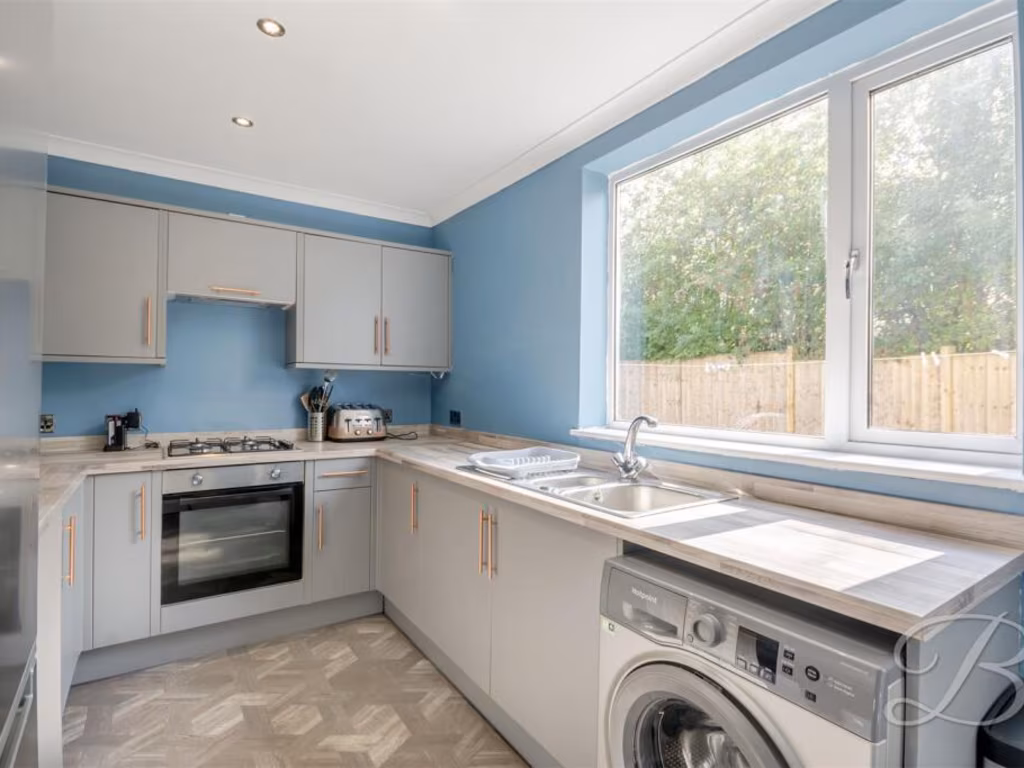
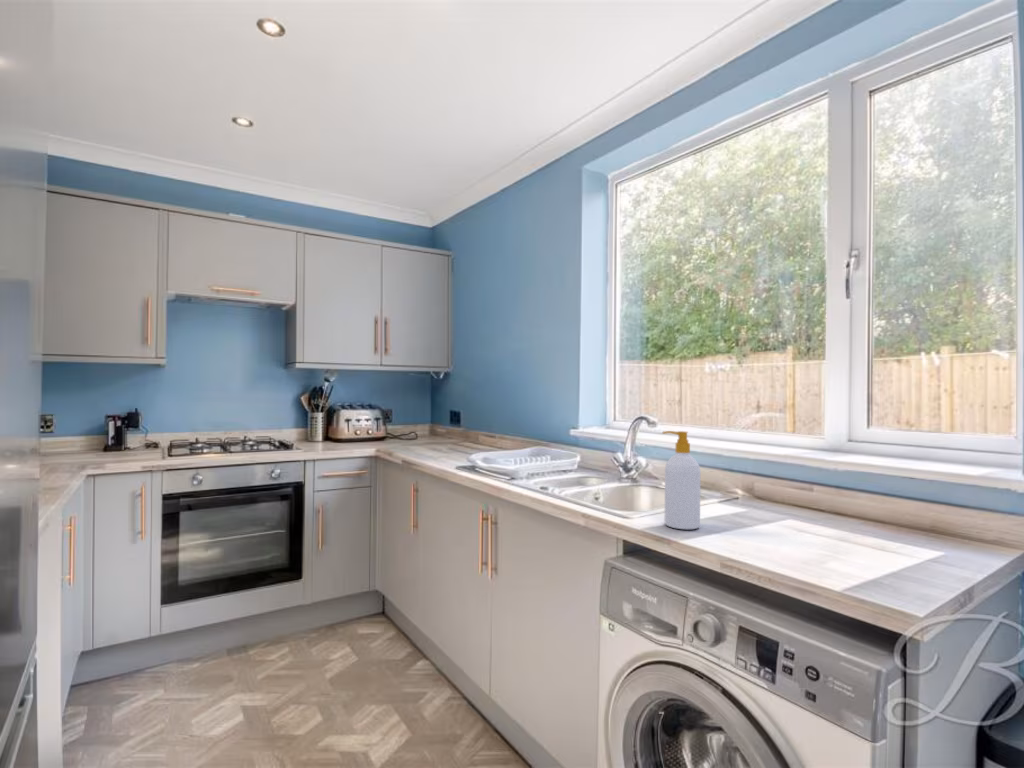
+ soap bottle [662,430,702,530]
